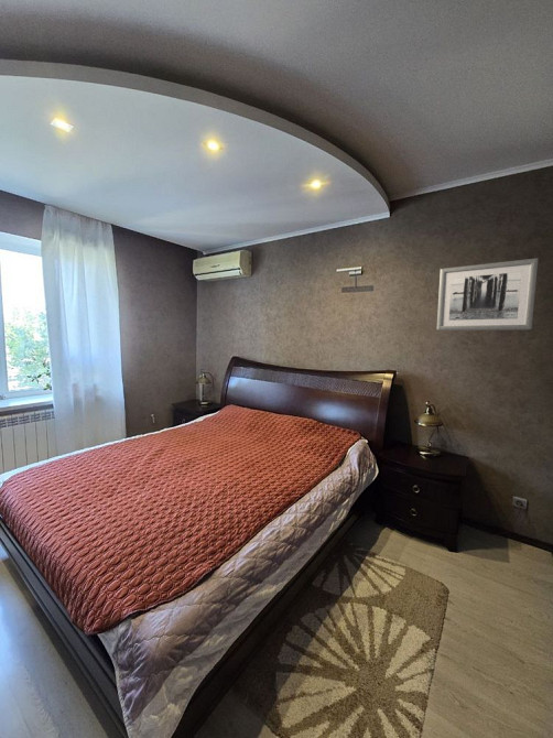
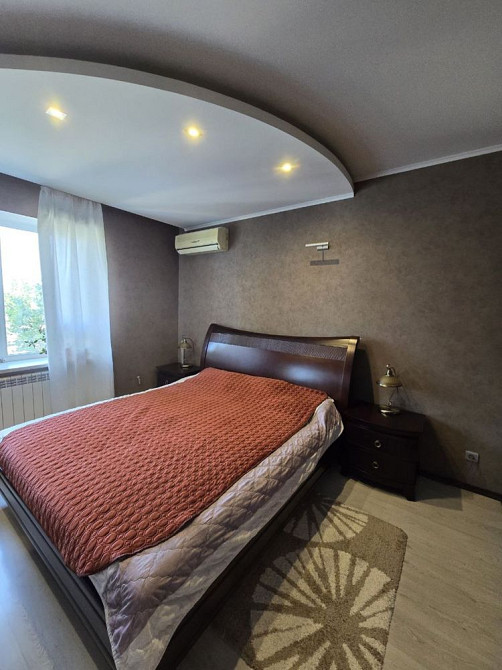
- wall art [436,258,539,332]
